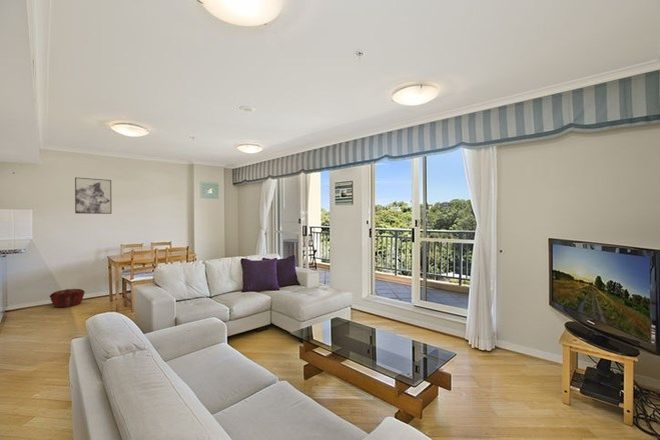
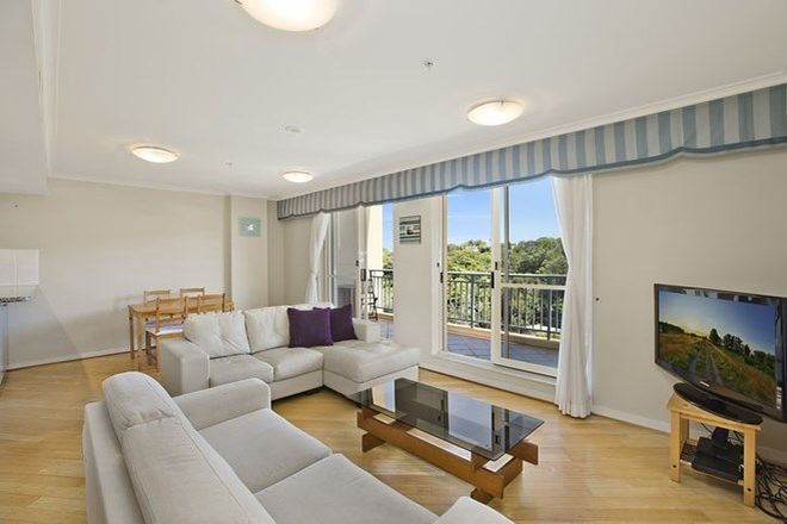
- woven basket [49,288,86,308]
- wall art [74,176,112,215]
